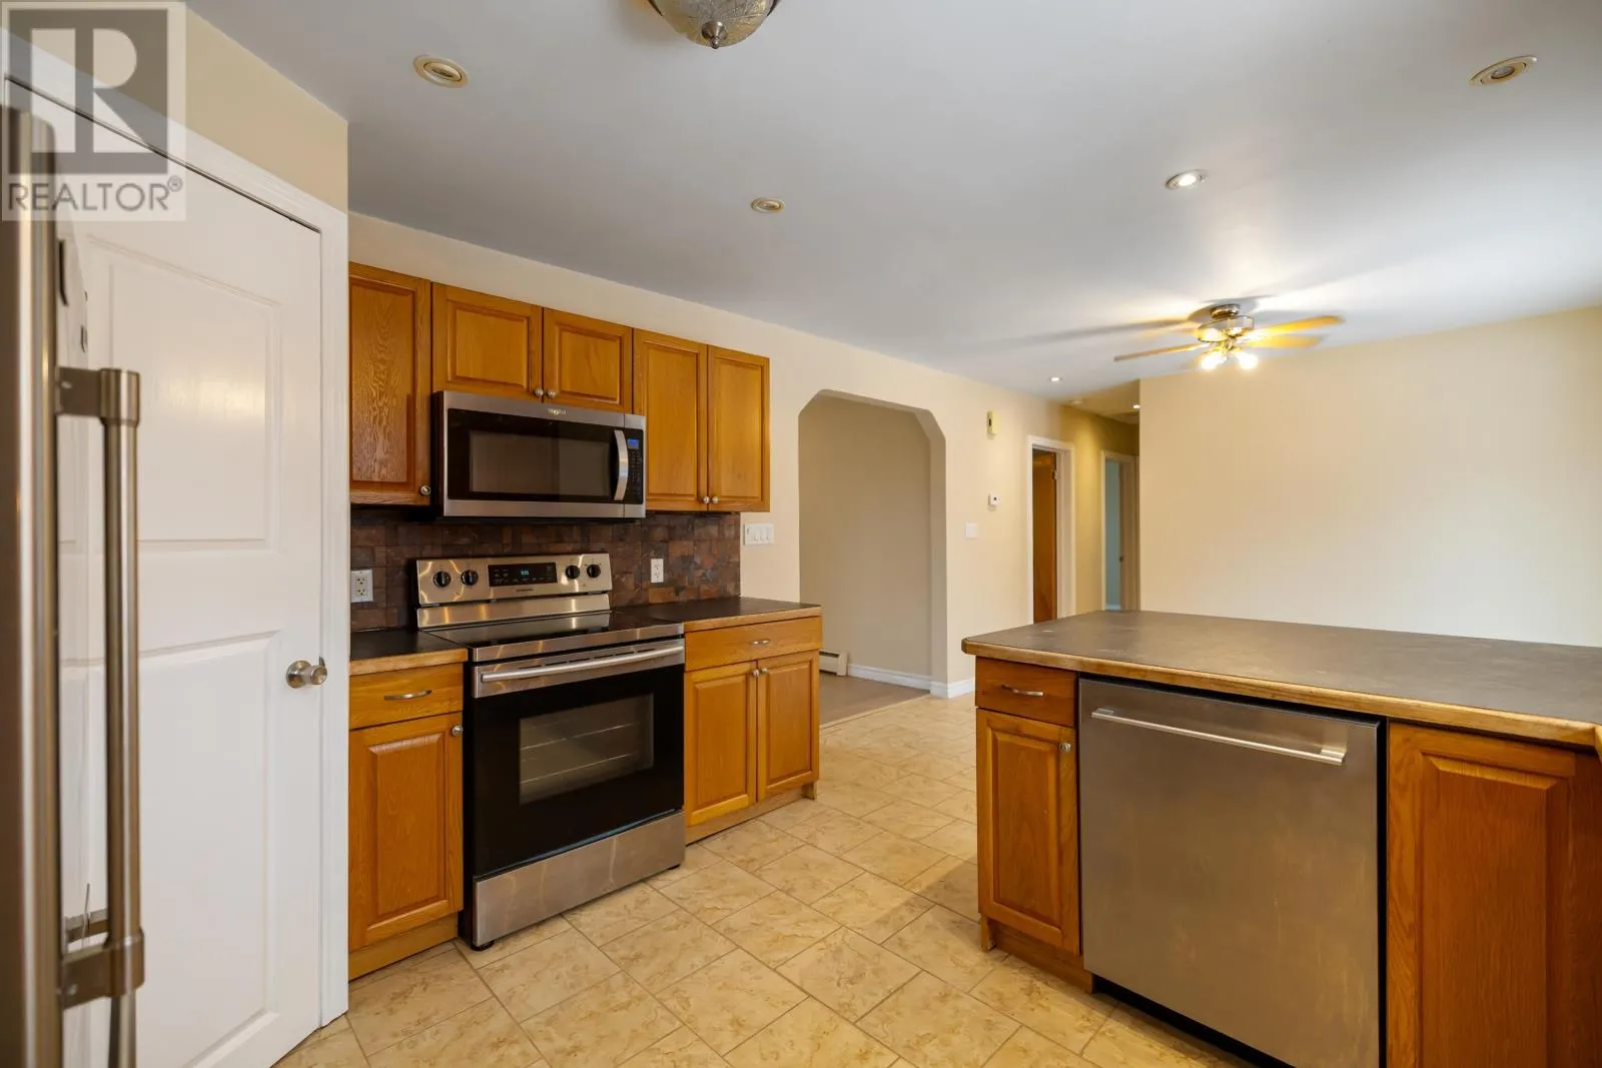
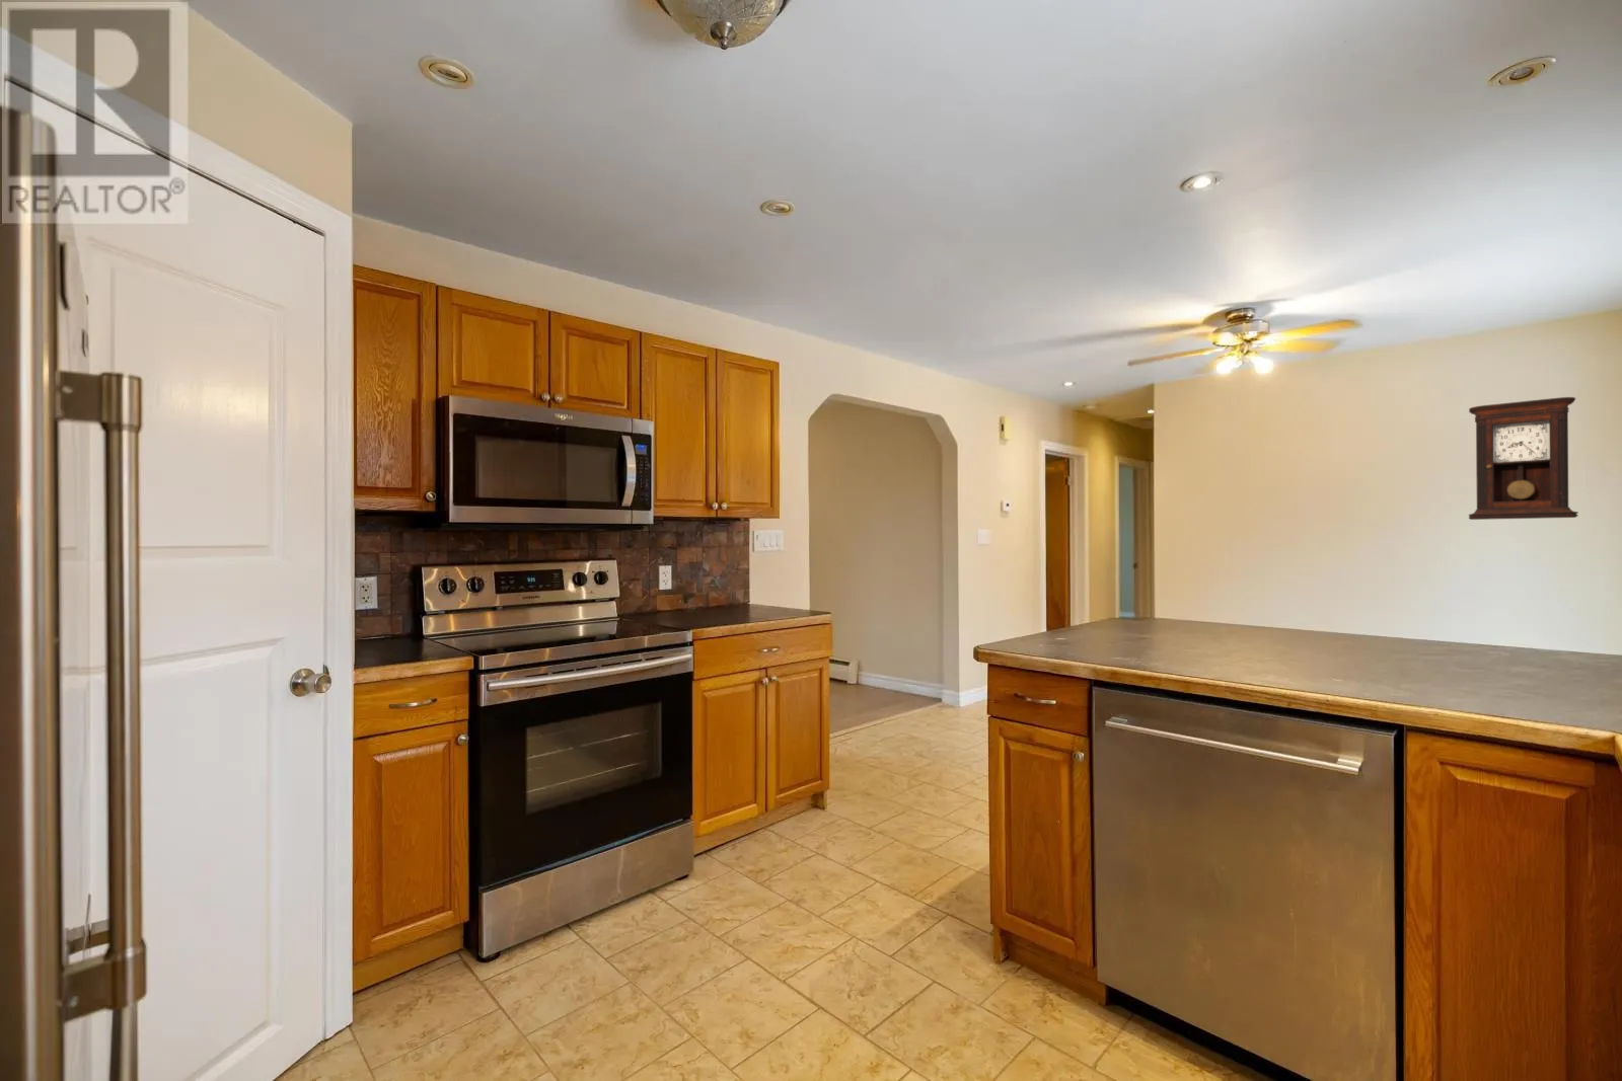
+ pendulum clock [1468,396,1580,521]
